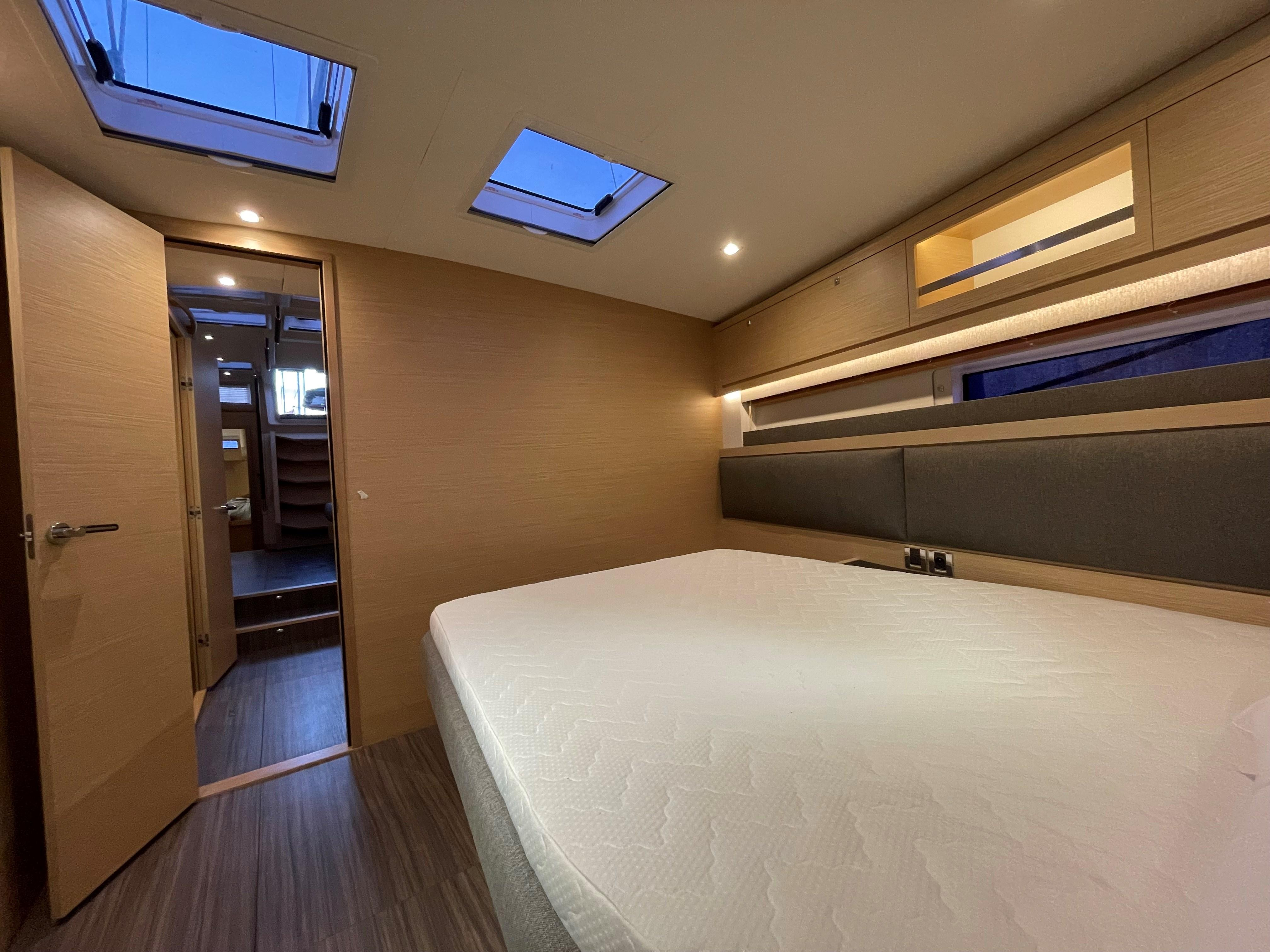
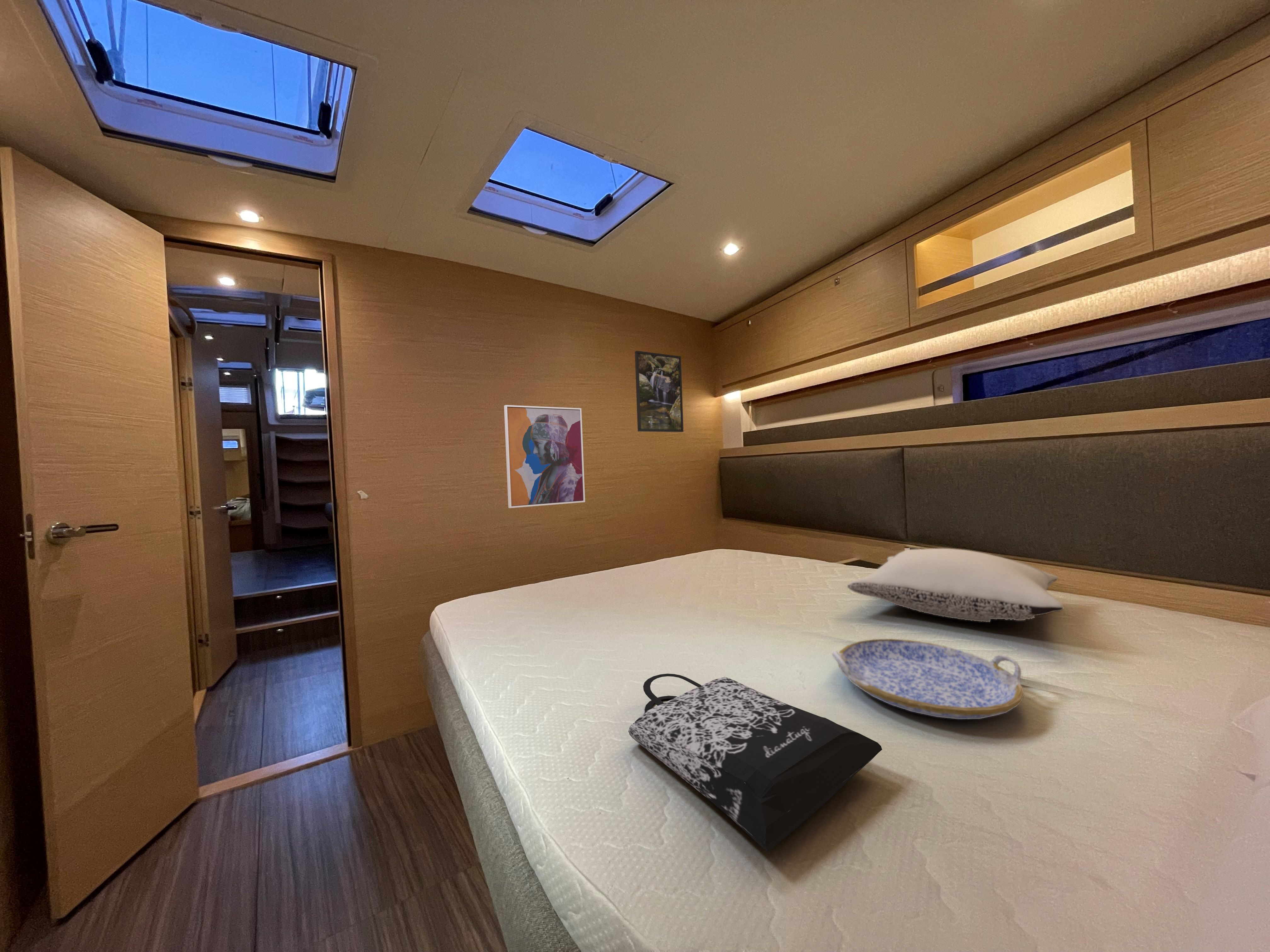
+ tote bag [628,673,883,852]
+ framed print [634,350,684,433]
+ serving tray [832,638,1025,720]
+ pillow [847,548,1064,622]
+ wall art [504,405,586,508]
